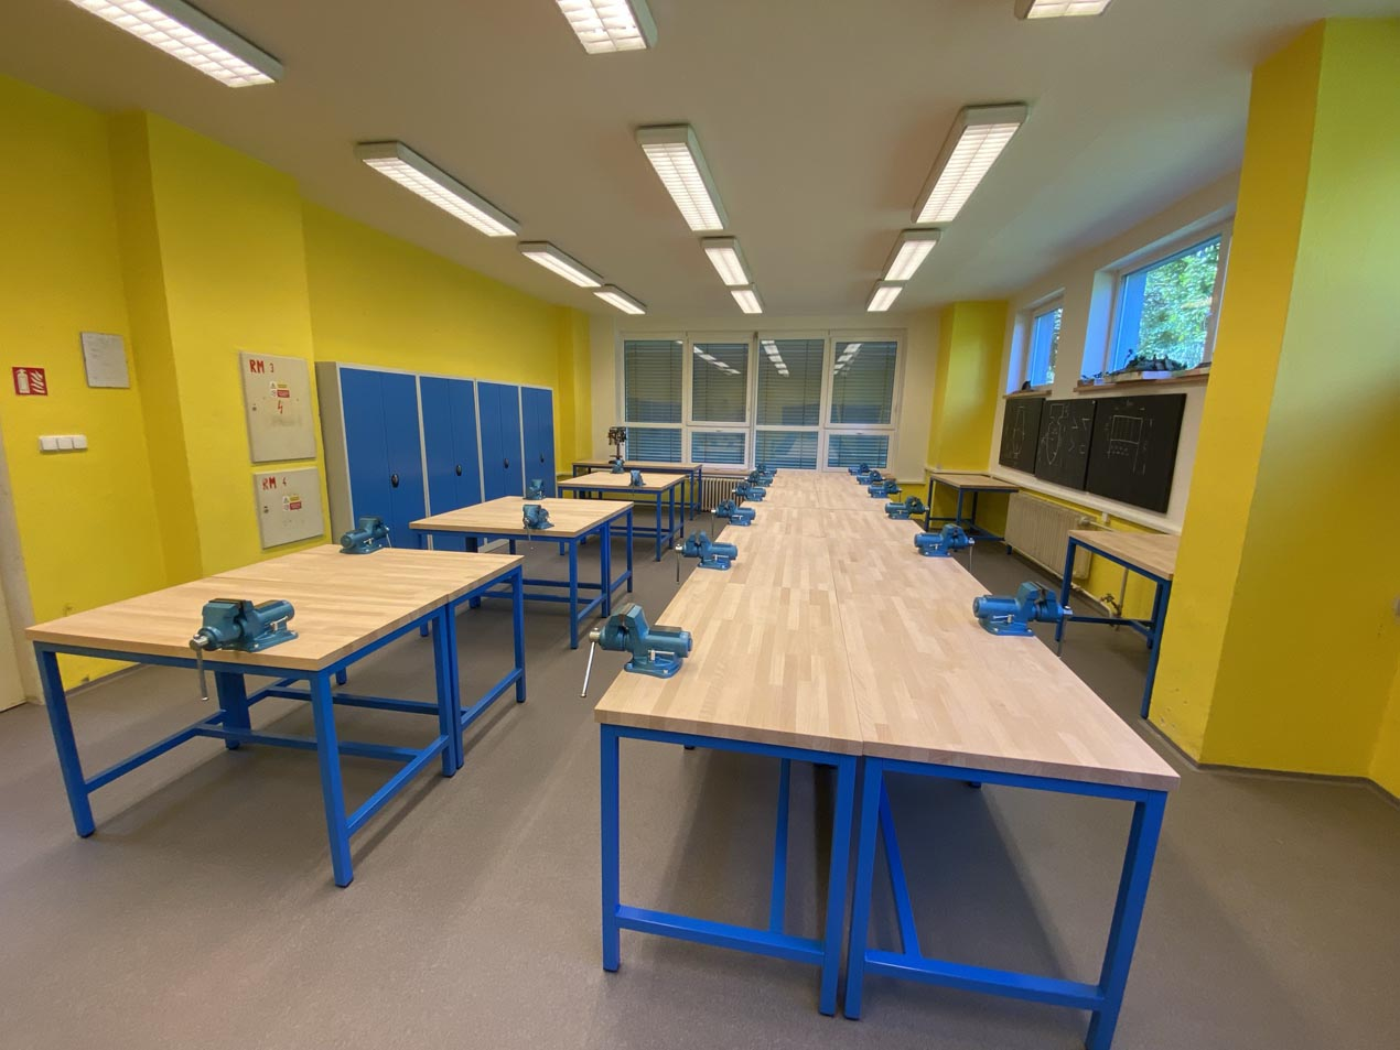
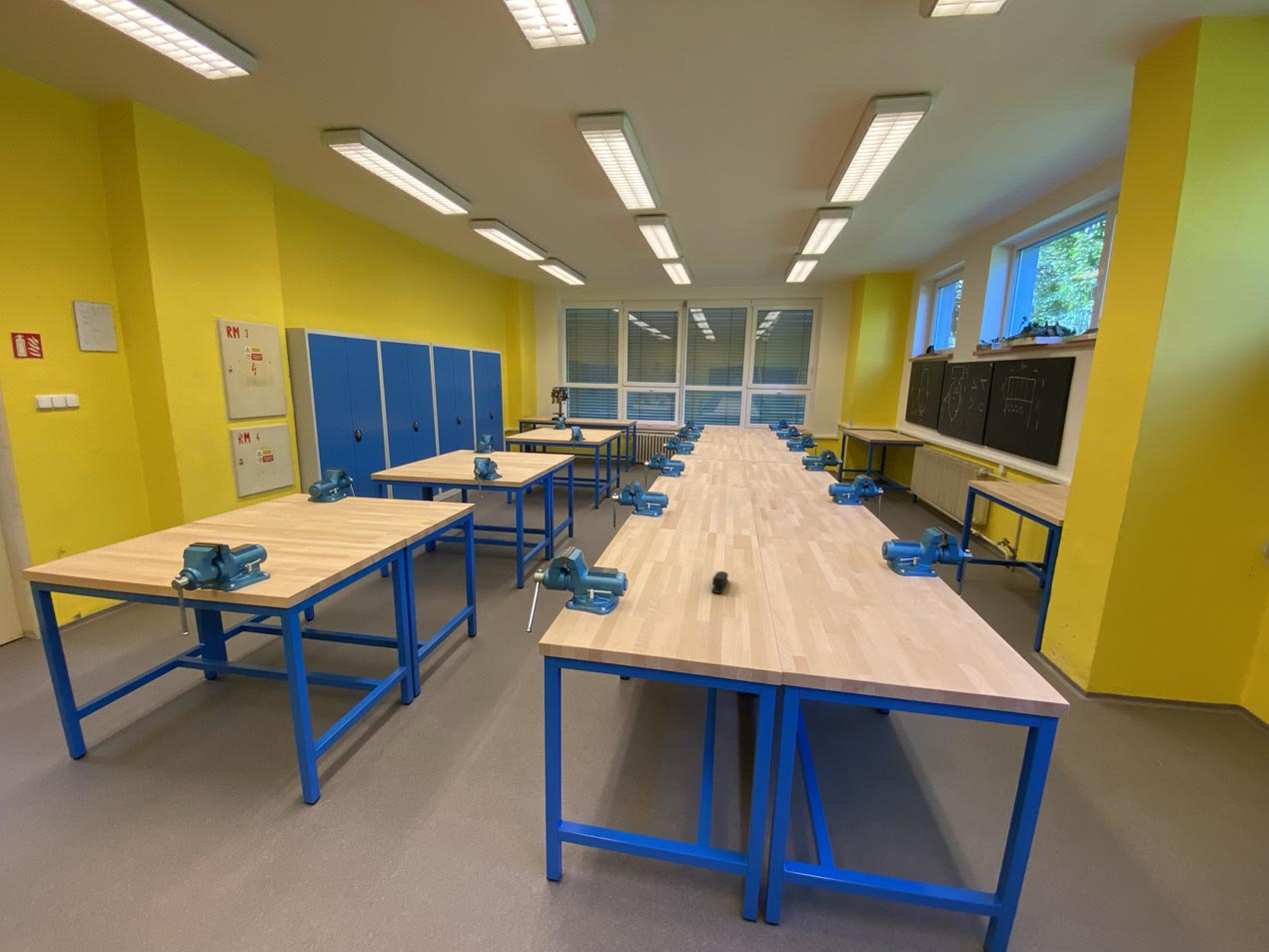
+ stapler [710,570,729,594]
